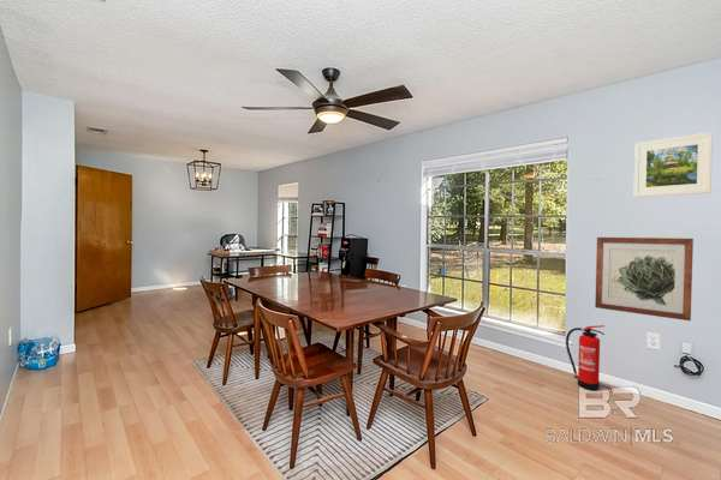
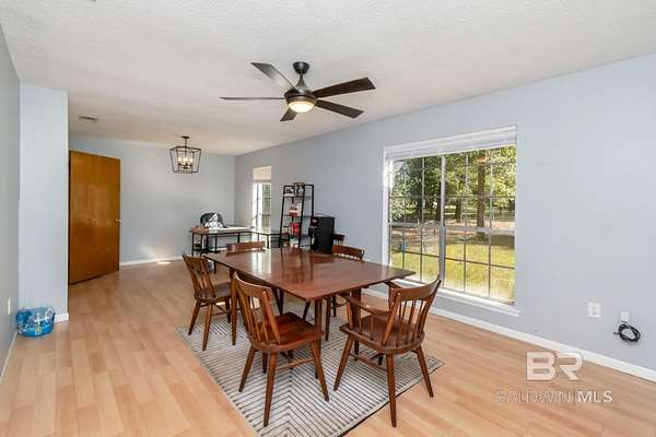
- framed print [633,131,714,198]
- wall art [594,236,695,322]
- fire extinguisher [565,324,606,391]
